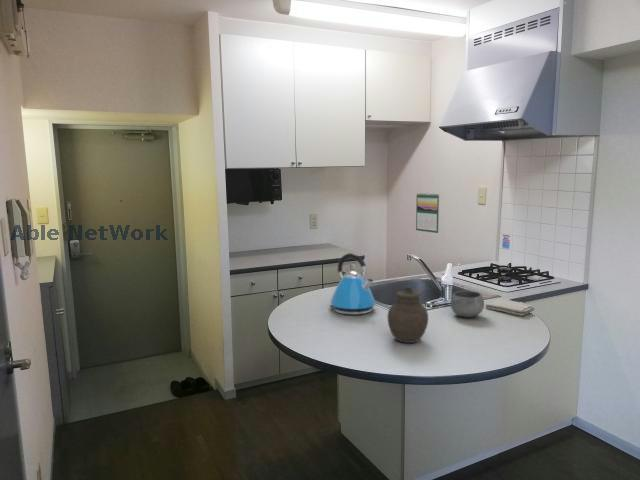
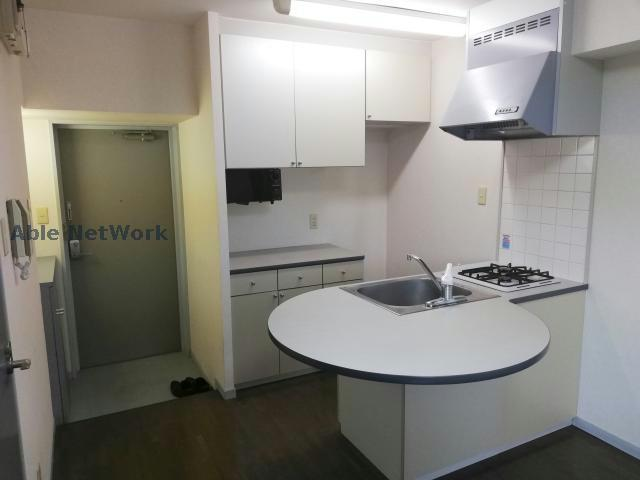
- kettle [329,252,376,316]
- calendar [415,192,440,234]
- bowl [450,290,485,318]
- washcloth [484,298,535,317]
- jar [386,286,429,344]
